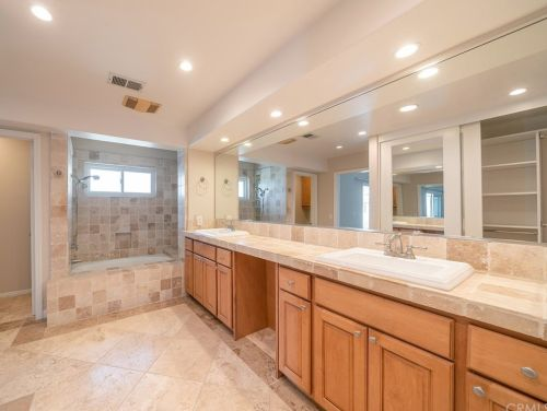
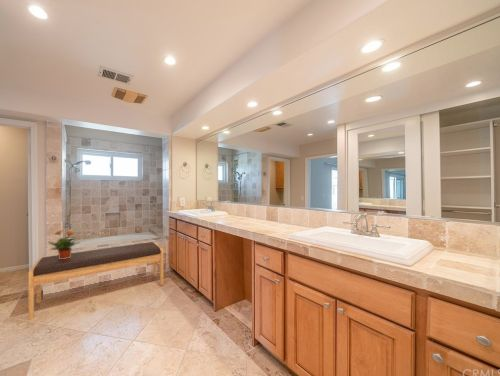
+ bench [27,241,164,321]
+ potted plant [47,229,82,259]
